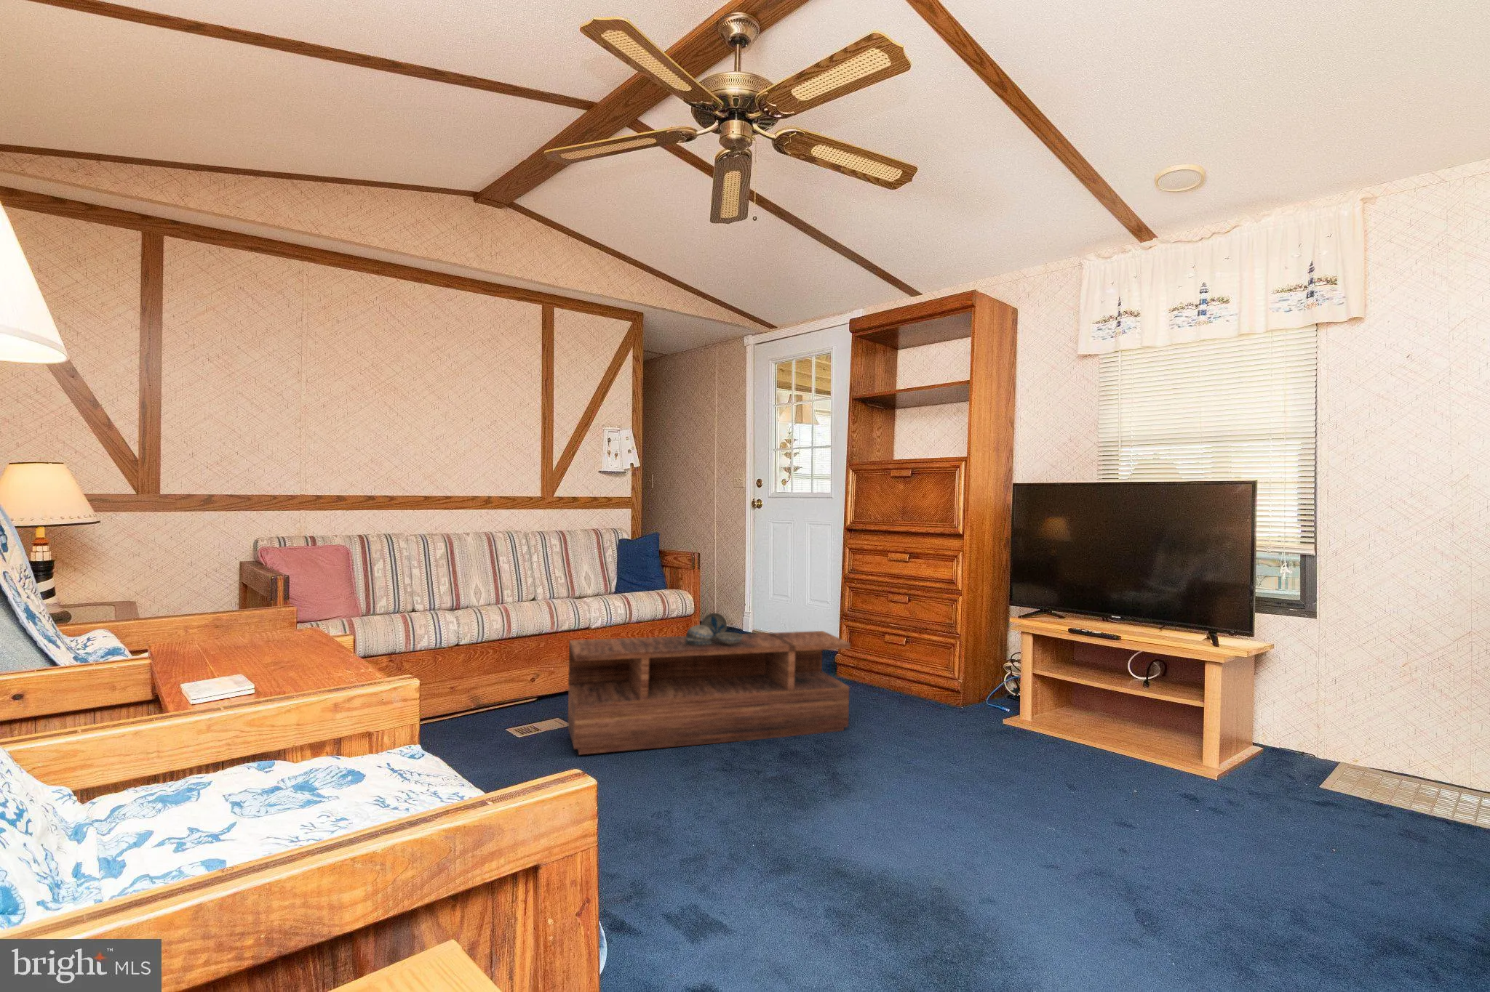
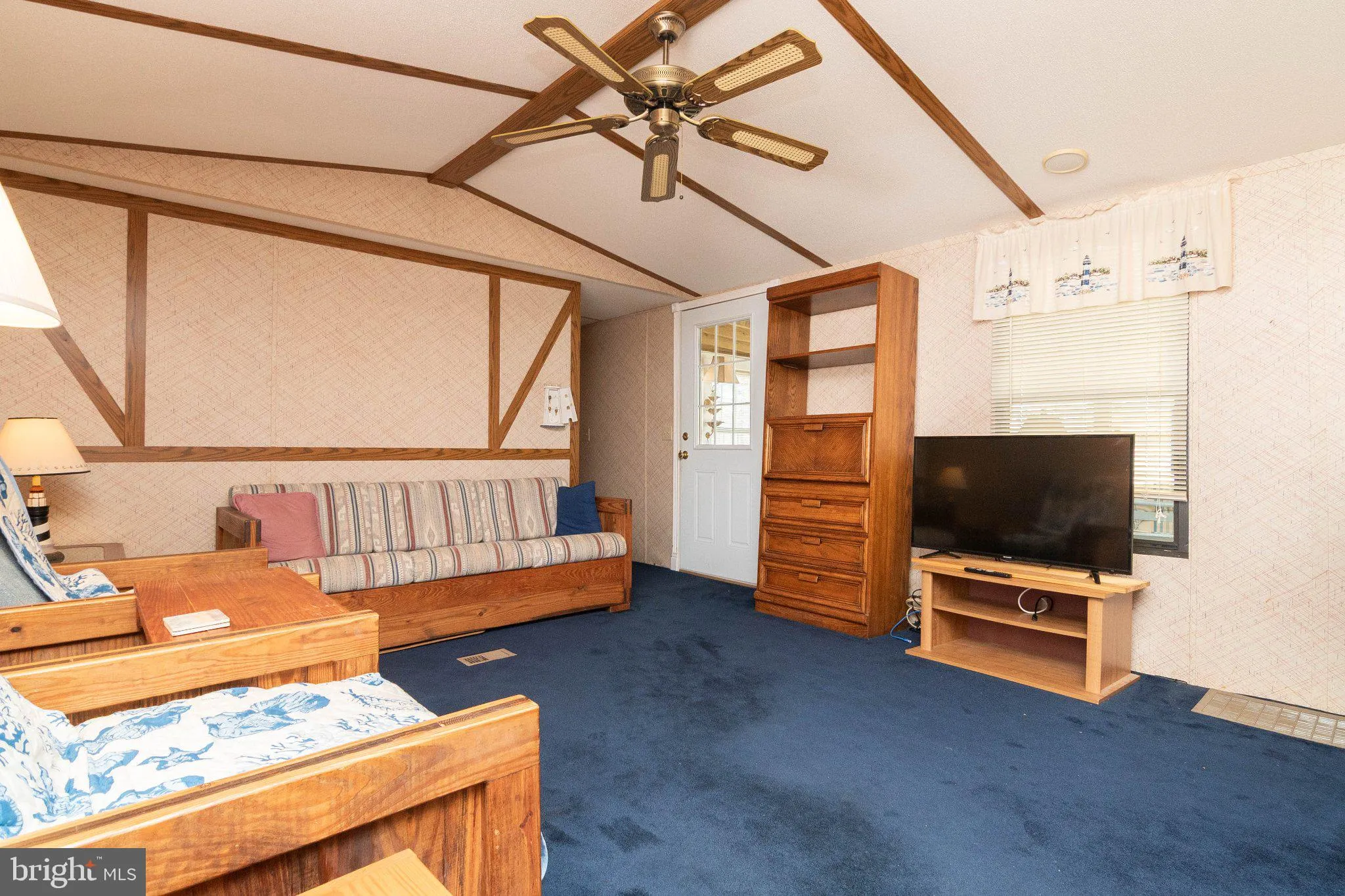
- decorative bowl [686,612,743,645]
- coffee table [567,630,851,756]
